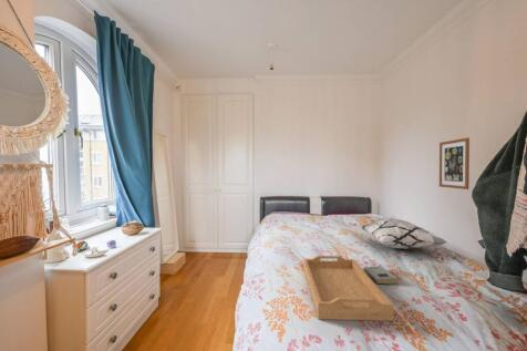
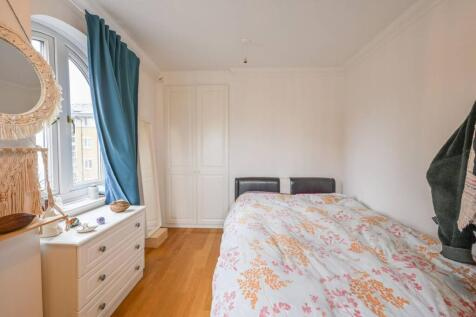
- serving tray [302,255,395,322]
- wall art [438,136,471,190]
- book [362,265,400,286]
- decorative pillow [359,218,447,250]
